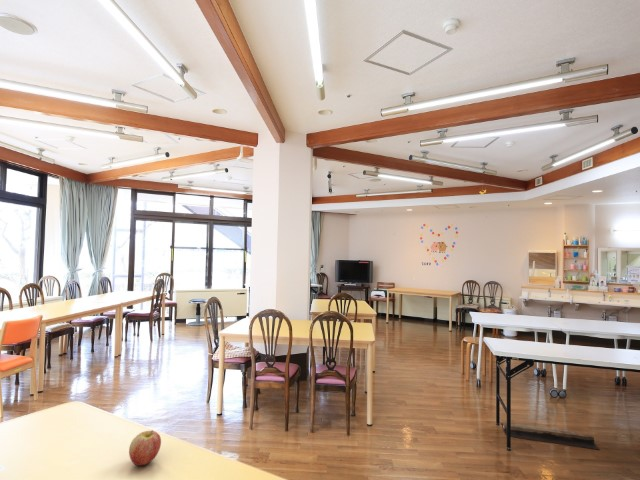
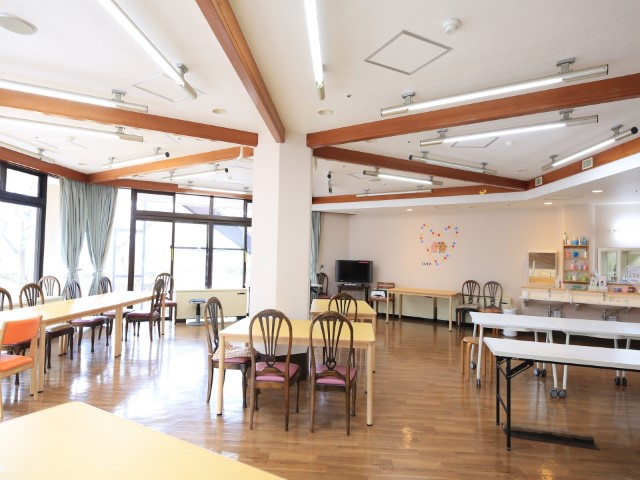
- apple [128,429,162,467]
